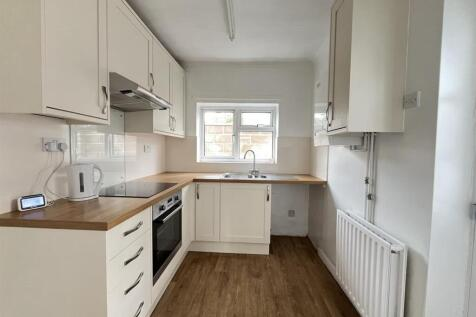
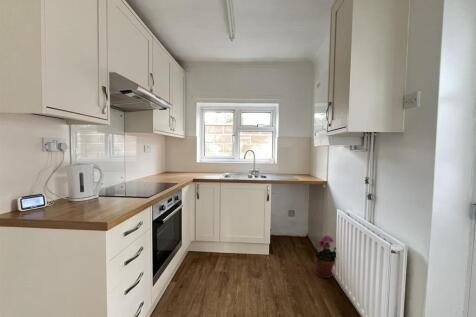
+ potted plant [313,235,337,279]
